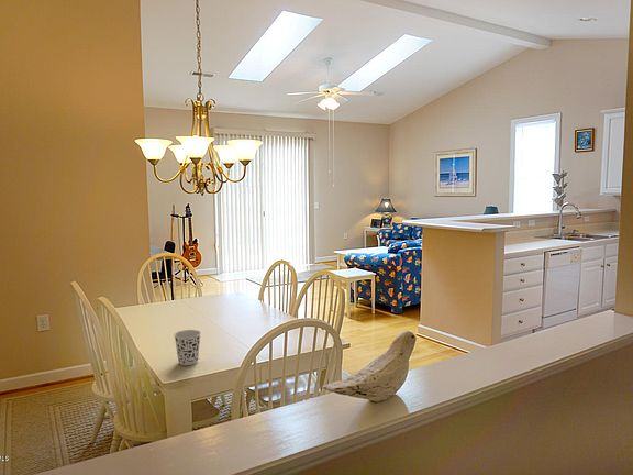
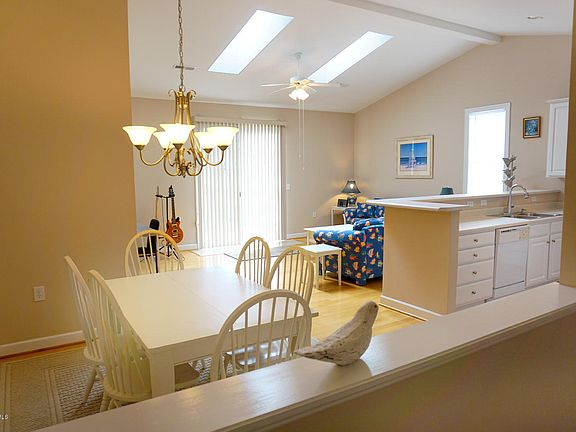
- cup [173,329,202,366]
